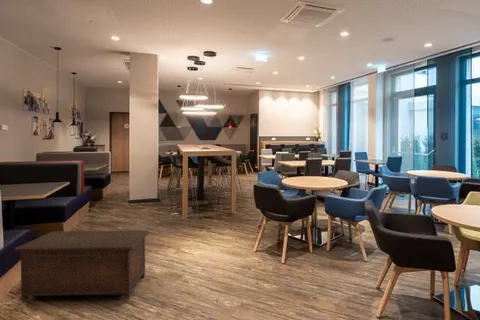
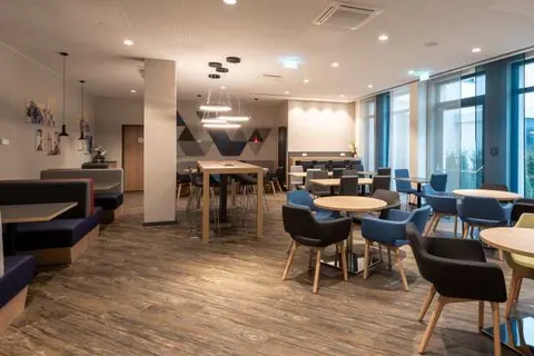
- cabinet [13,230,150,303]
